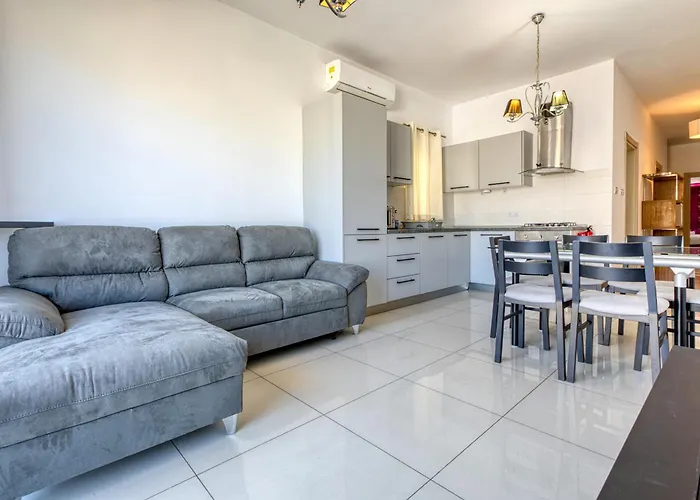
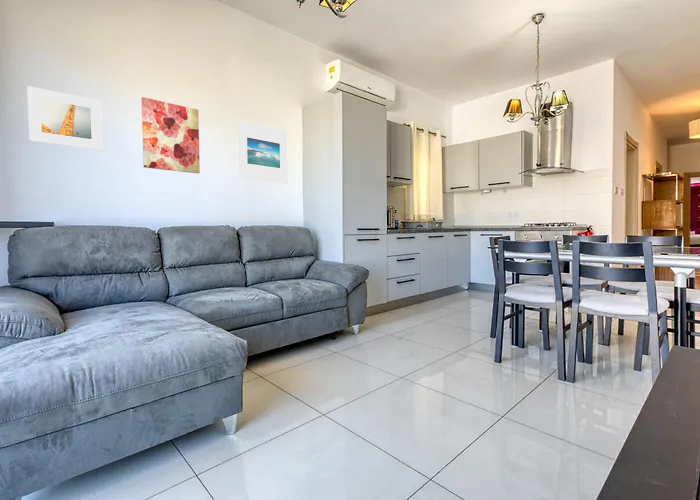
+ wall art [140,96,201,174]
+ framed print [26,85,103,151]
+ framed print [236,119,289,185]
